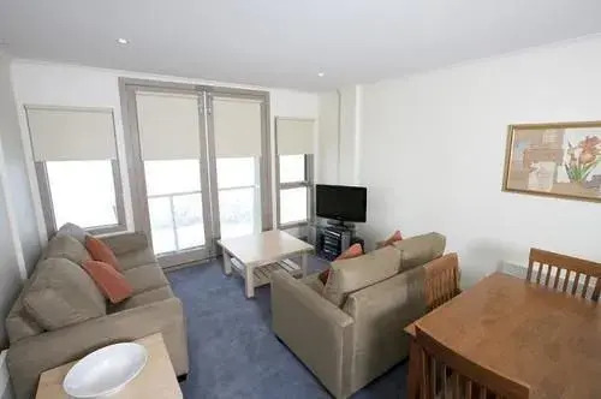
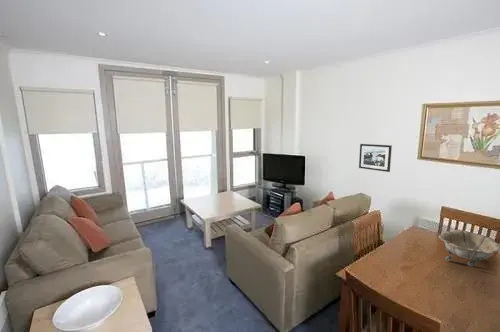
+ picture frame [358,143,393,173]
+ decorative bowl [438,229,500,268]
